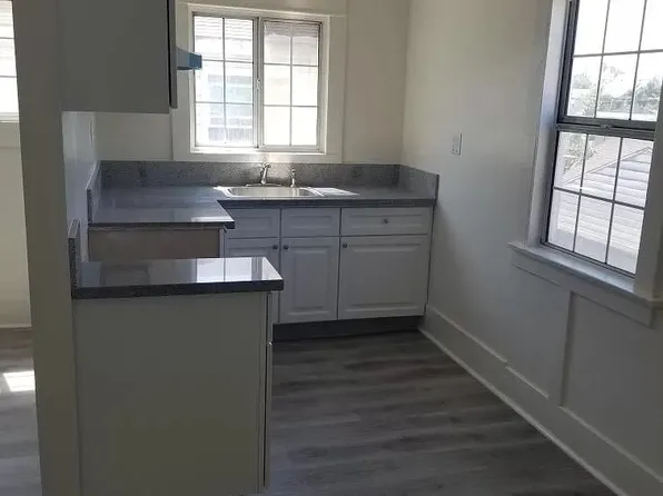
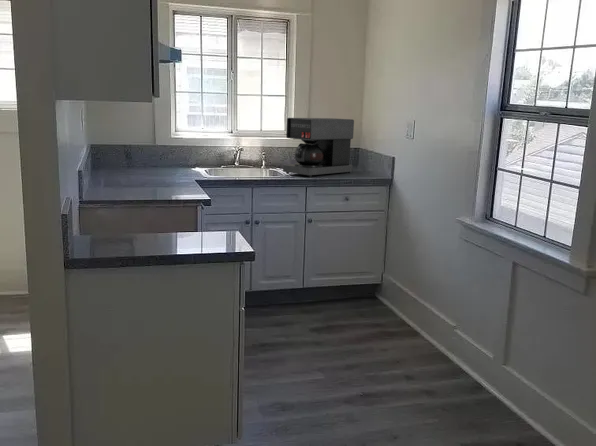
+ coffee maker [282,117,355,178]
